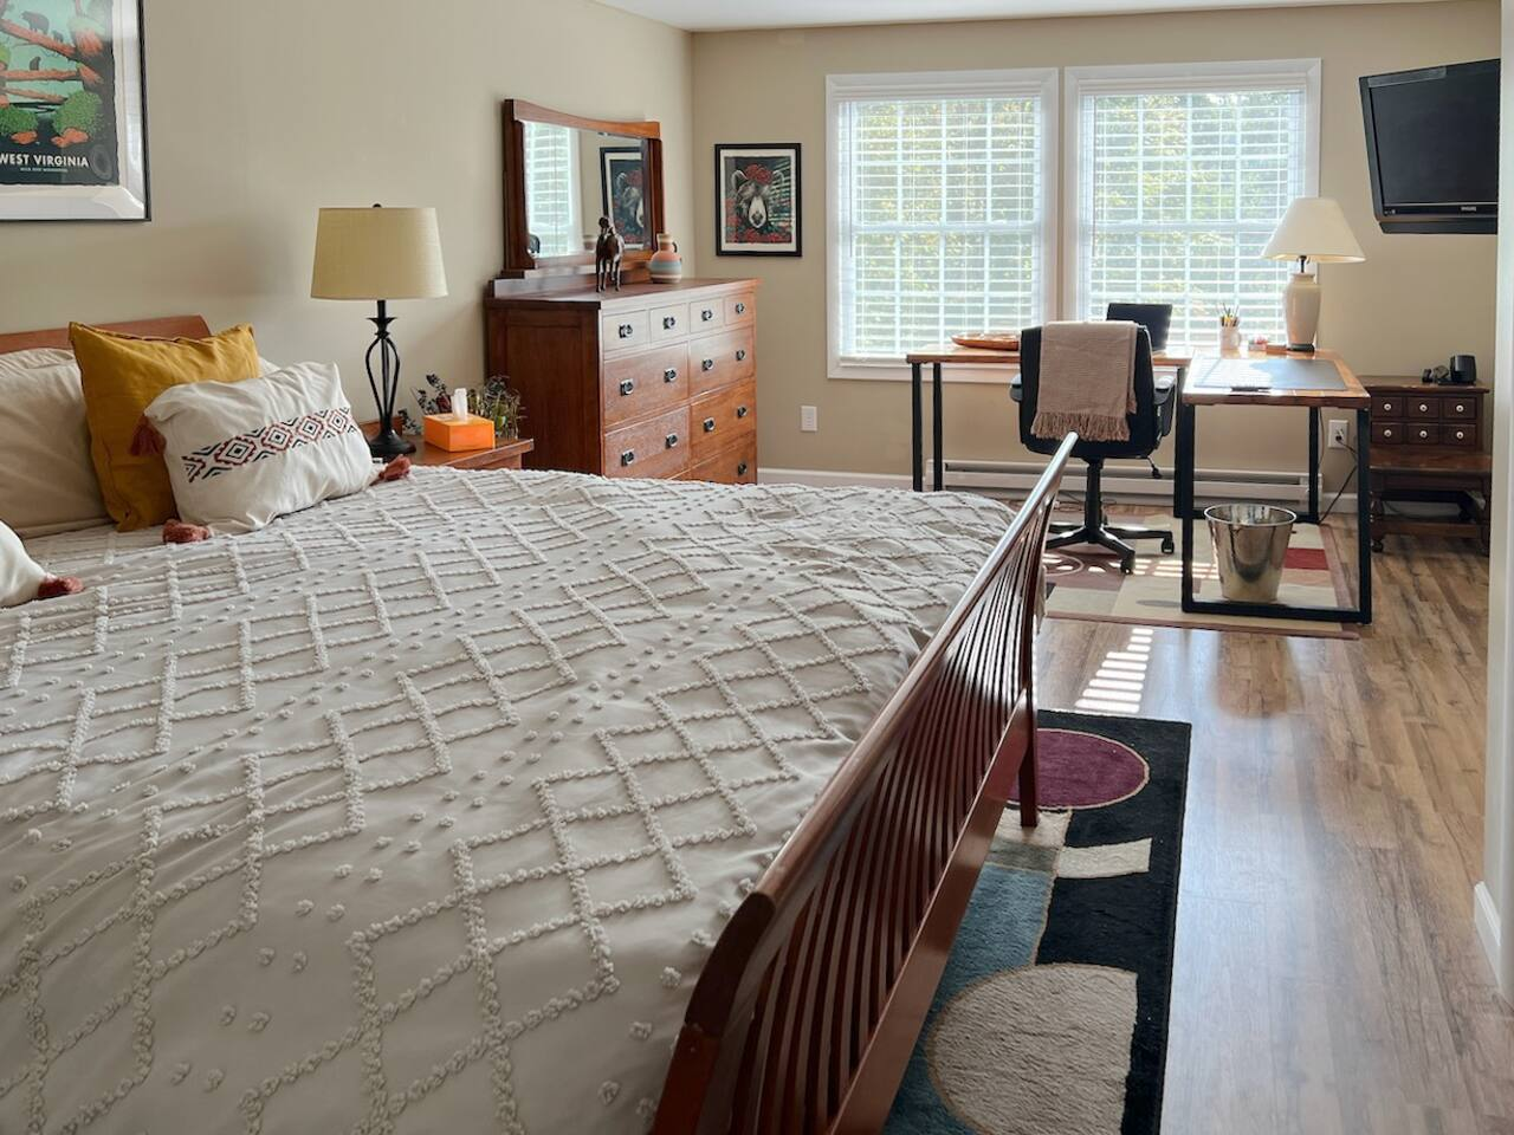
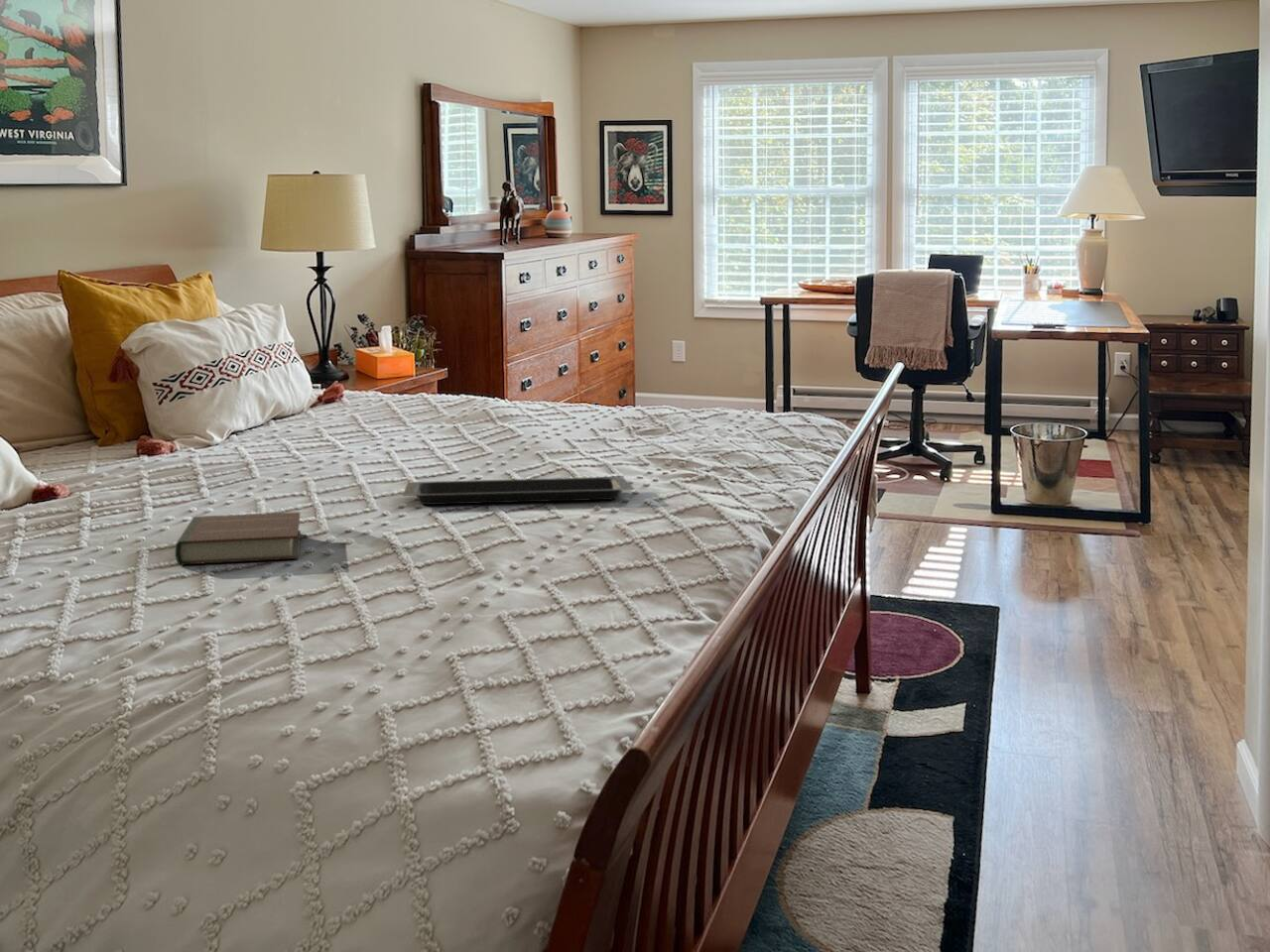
+ book [175,511,302,566]
+ serving tray [402,476,635,506]
